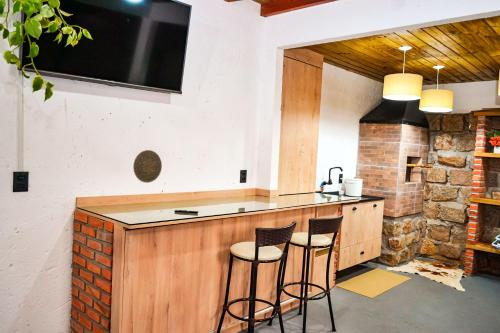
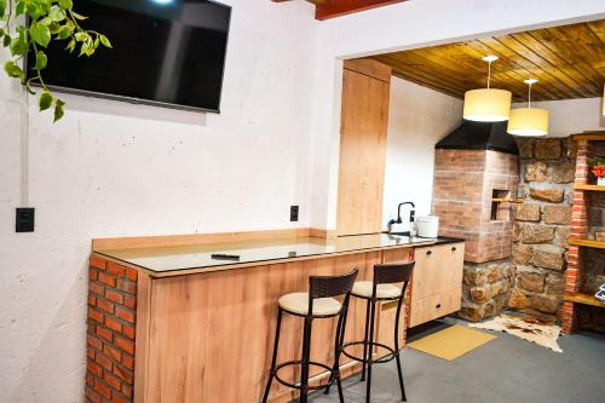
- decorative plate [132,149,163,184]
